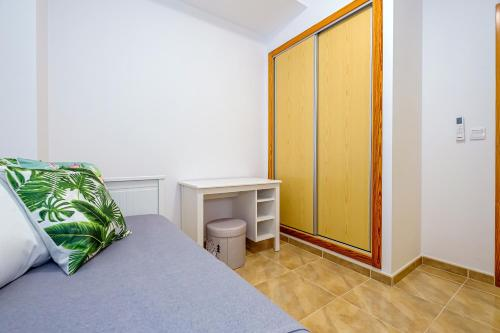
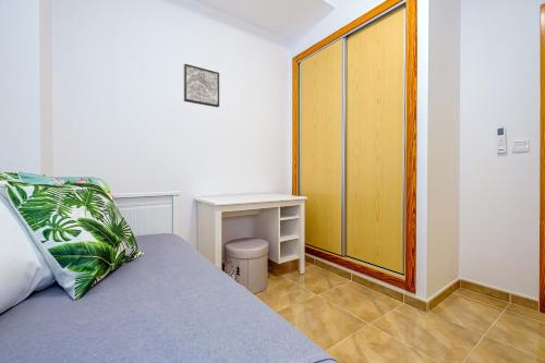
+ wall art [183,63,220,108]
